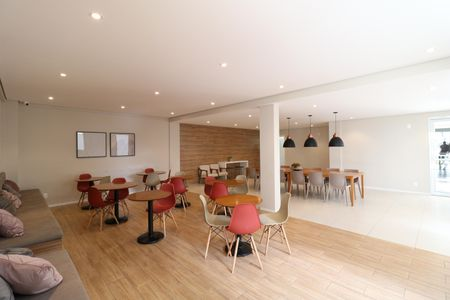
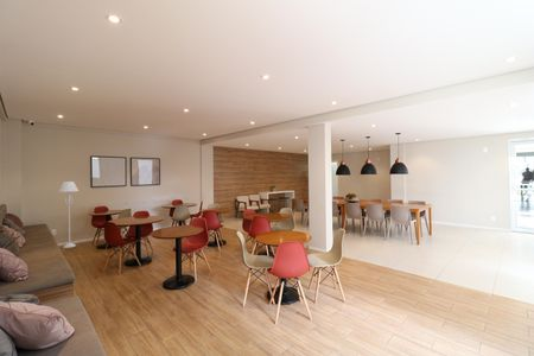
+ floor lamp [57,180,80,249]
